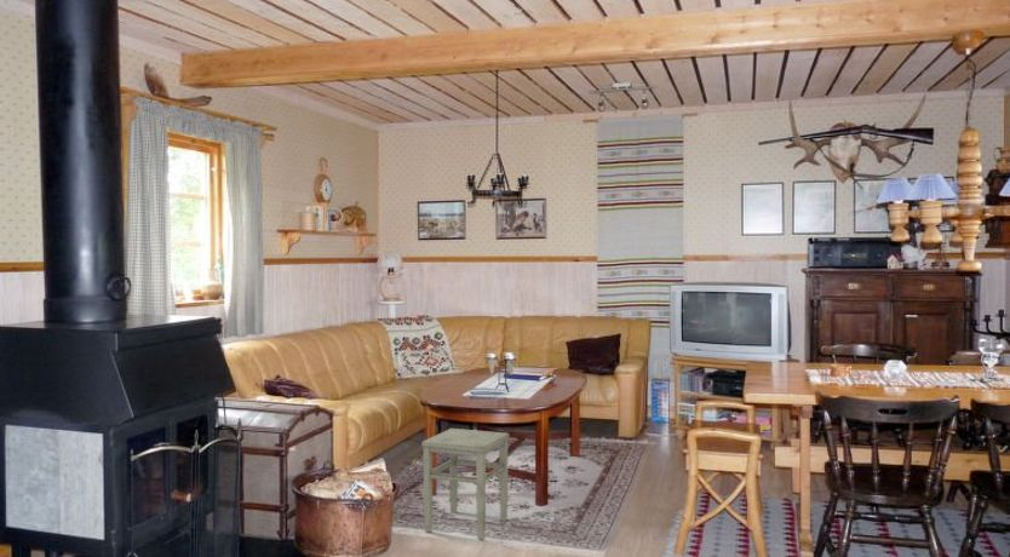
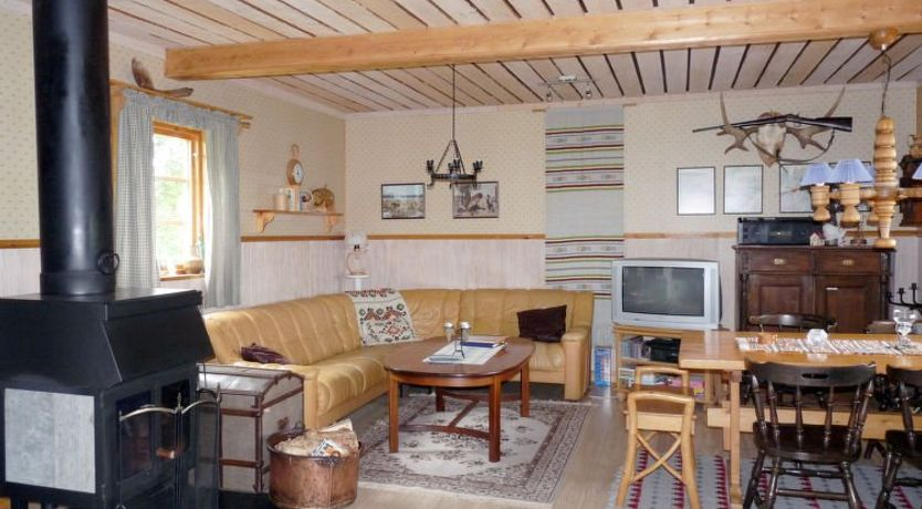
- stool [420,427,510,541]
